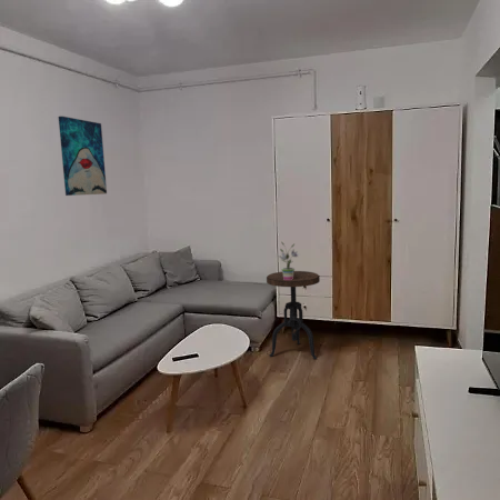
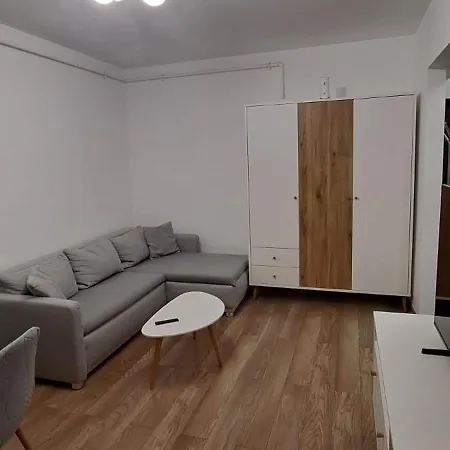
- side table [266,270,321,360]
- potted plant [278,240,300,280]
- wall art [58,116,108,197]
